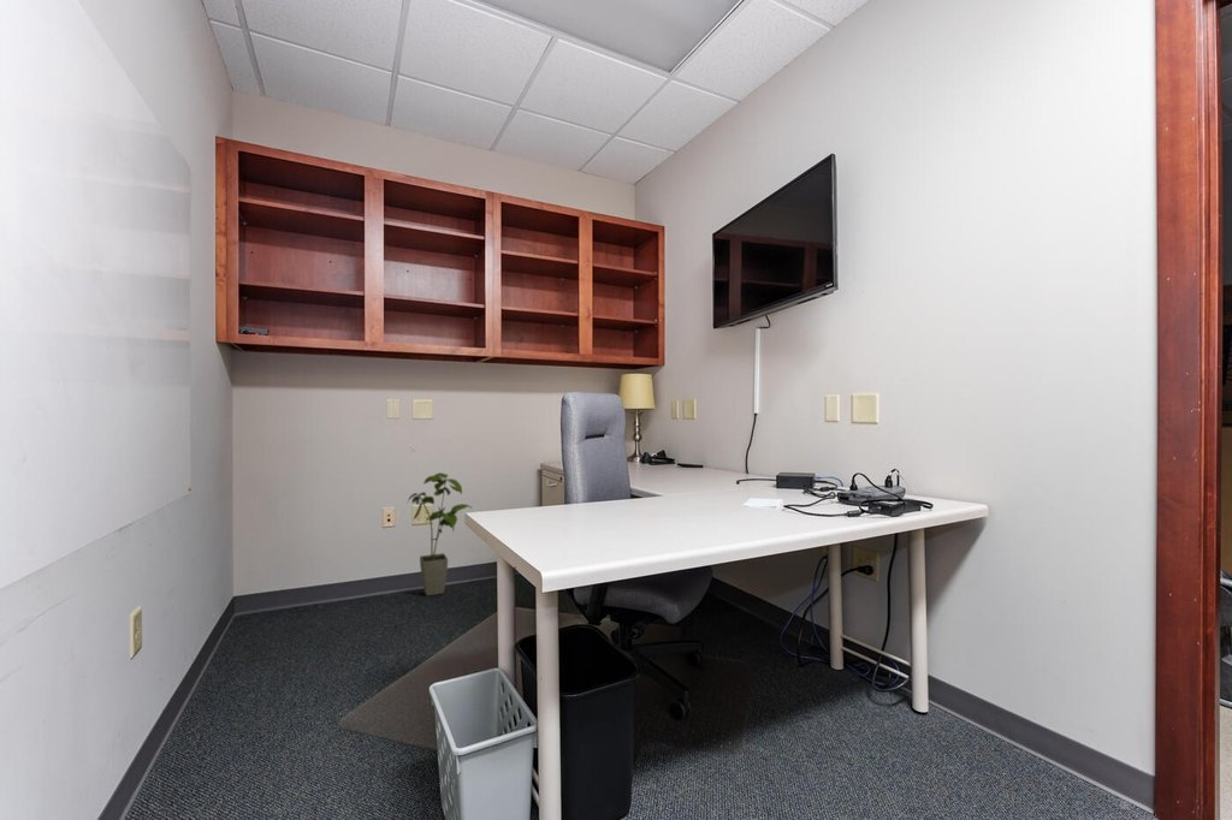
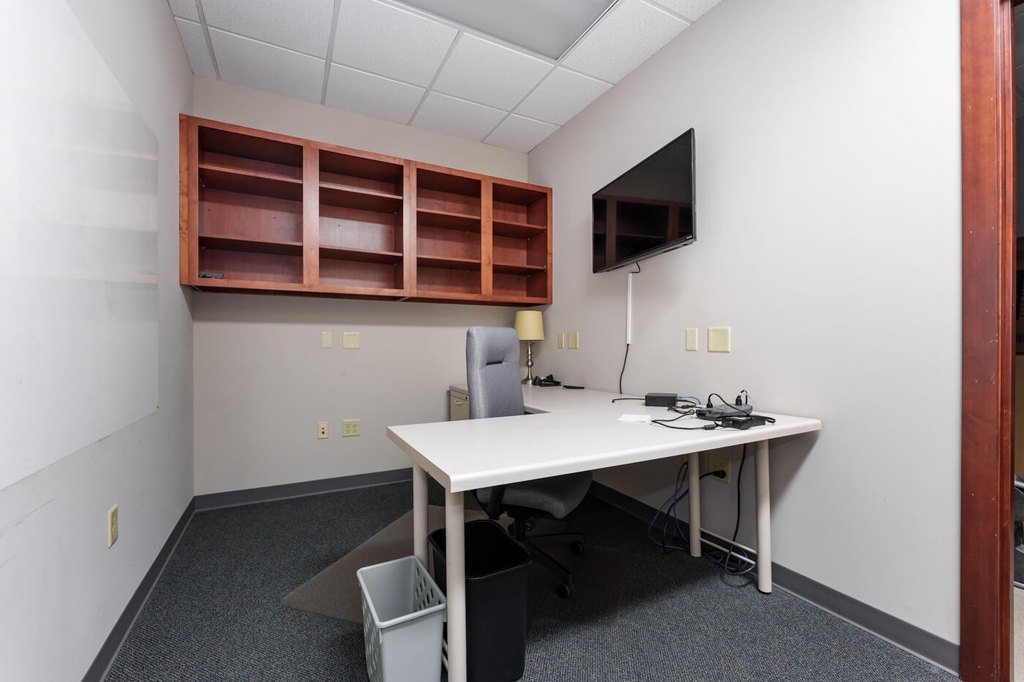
- house plant [407,471,473,598]
